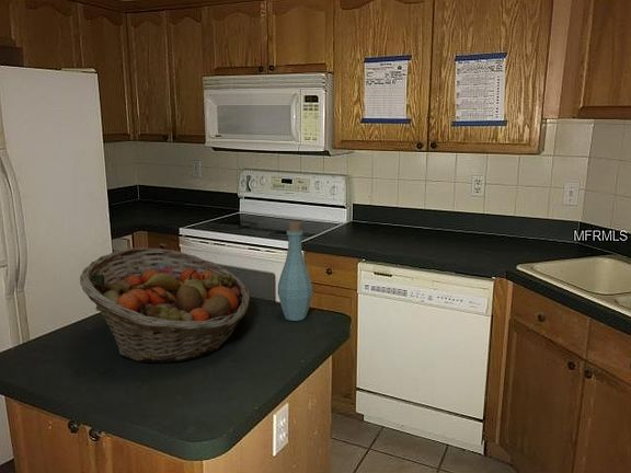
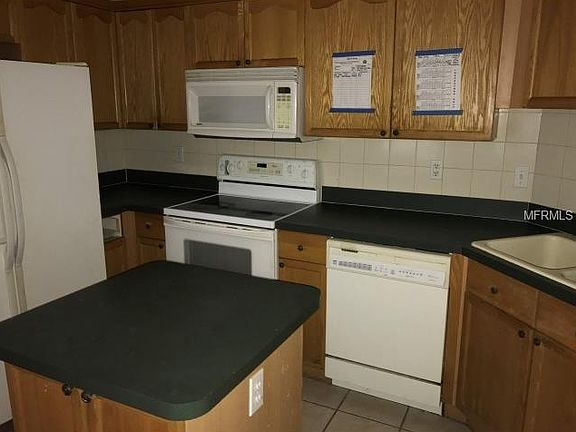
- bottle [277,221,313,322]
- fruit basket [79,246,251,364]
